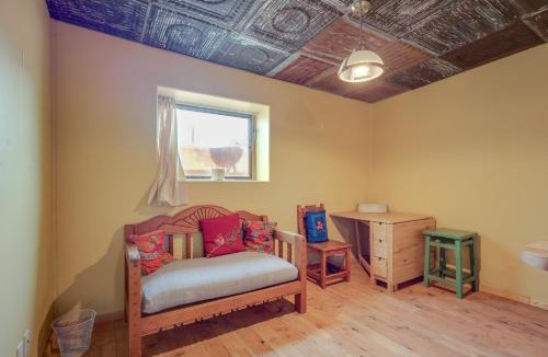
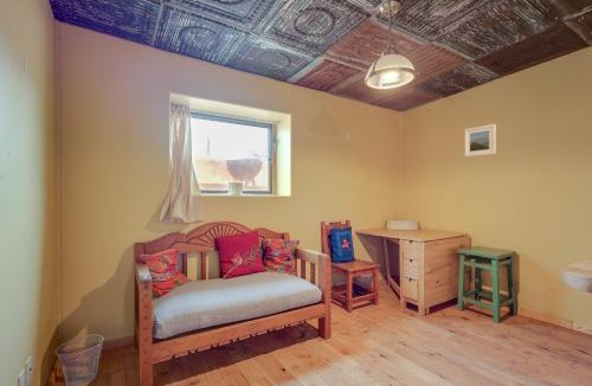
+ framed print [463,123,497,159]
